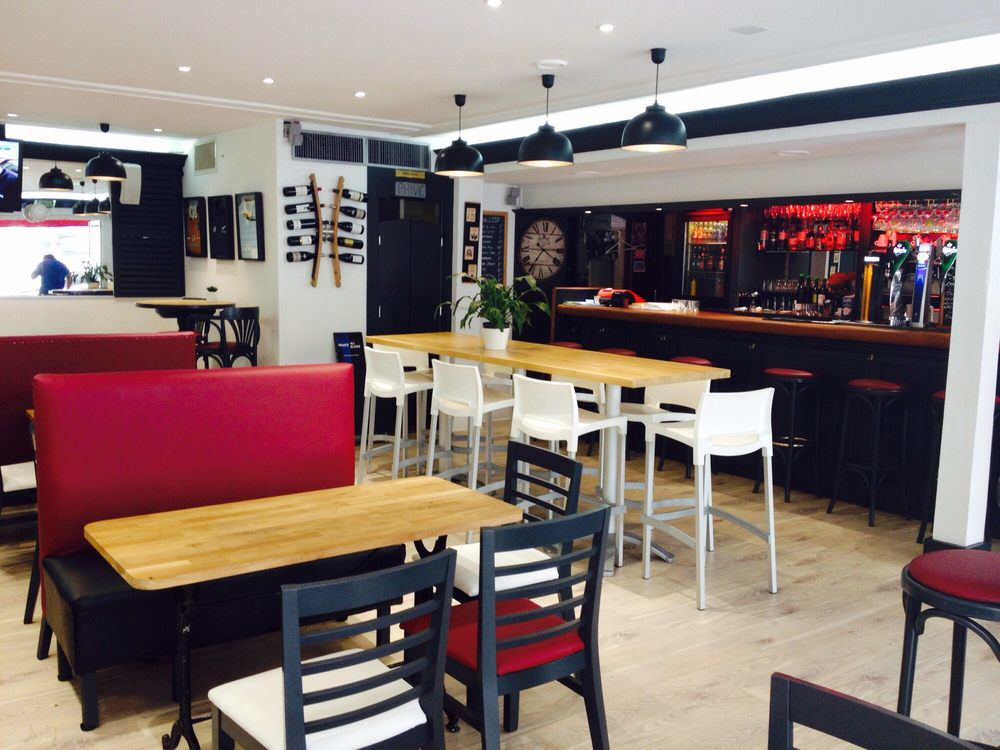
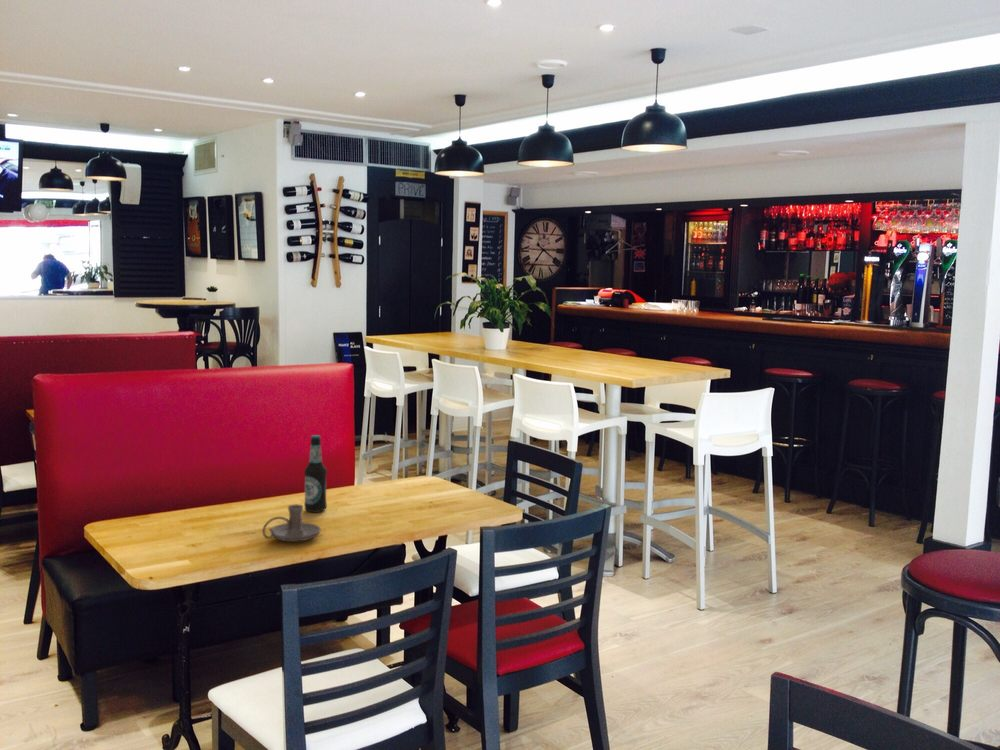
+ bottle [303,434,328,513]
+ candle holder [262,503,322,543]
